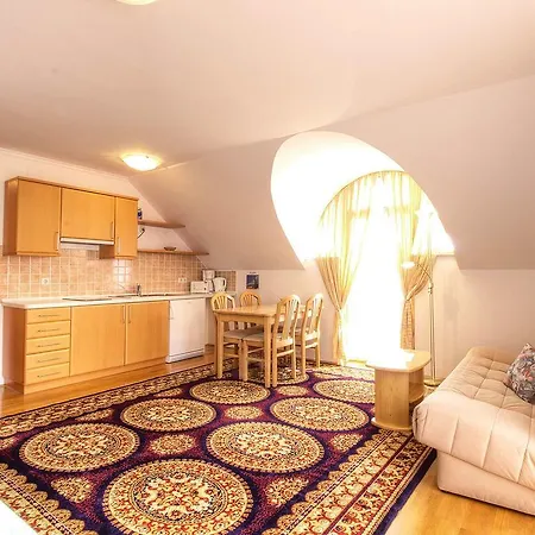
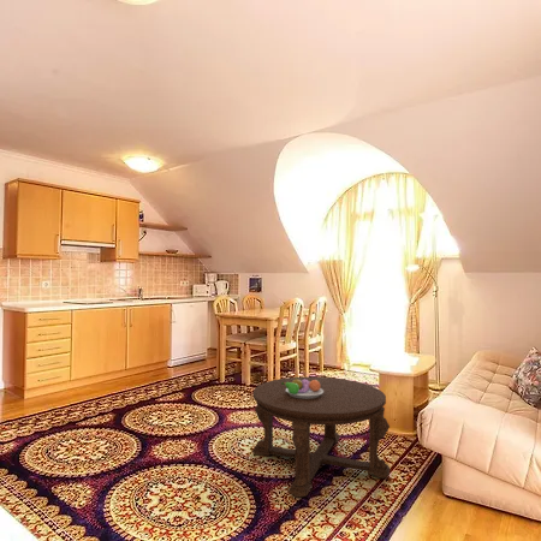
+ coffee table [251,375,391,499]
+ fruit bowl [281,375,323,399]
